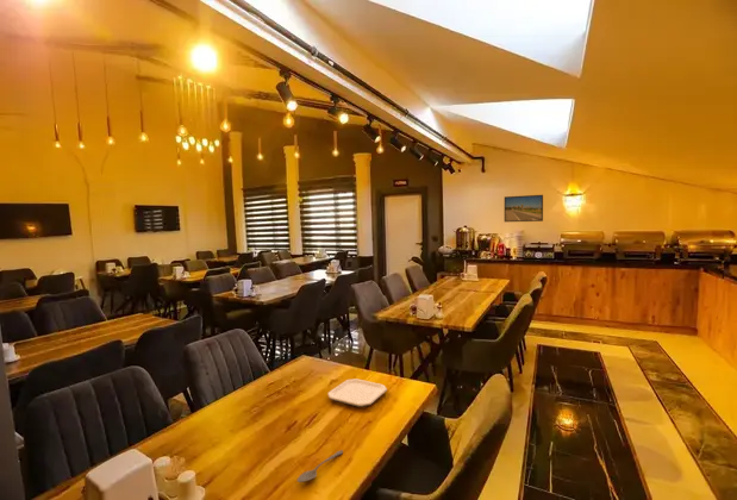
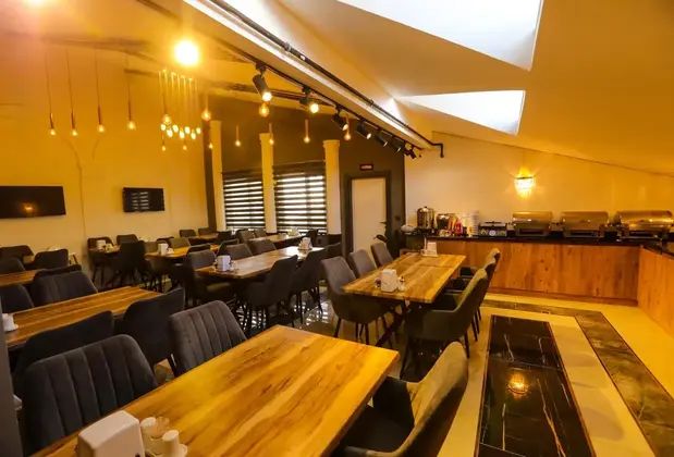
- spoon [296,449,344,483]
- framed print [504,194,544,223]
- plate [326,377,388,408]
